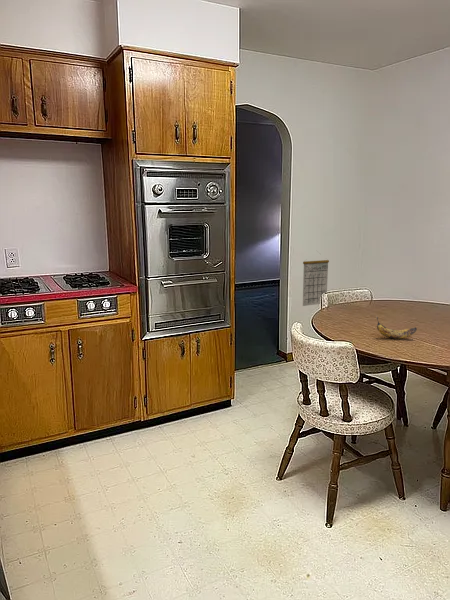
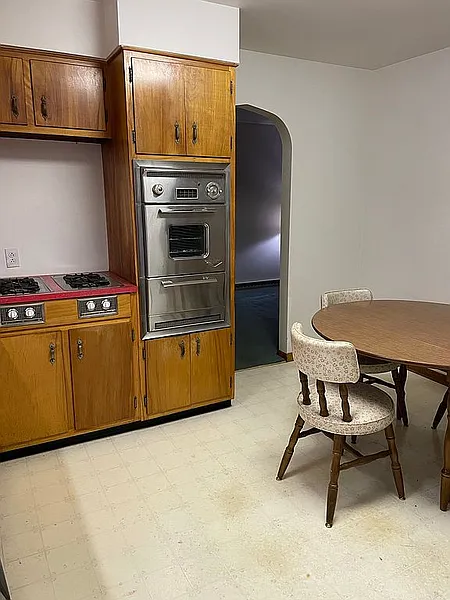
- banana [375,315,418,340]
- calendar [302,251,330,307]
